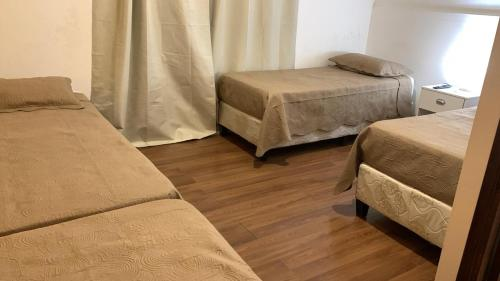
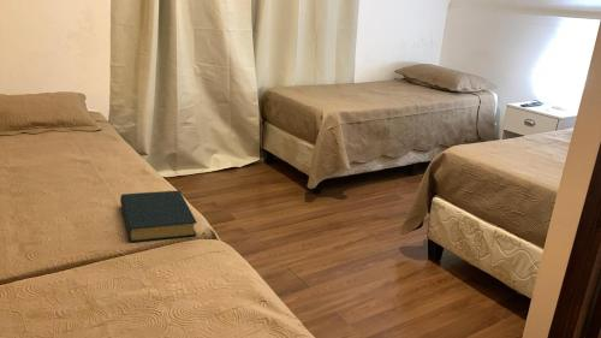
+ hardback book [119,189,198,243]
